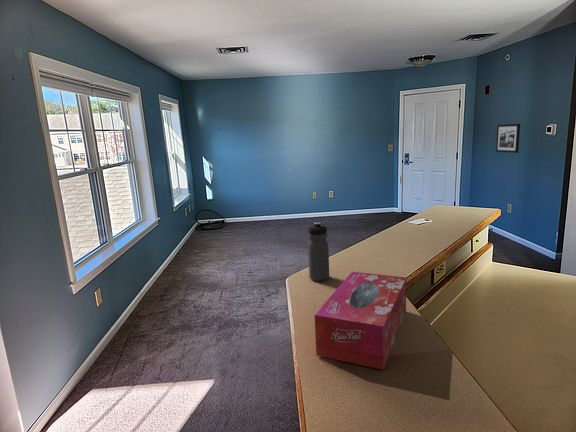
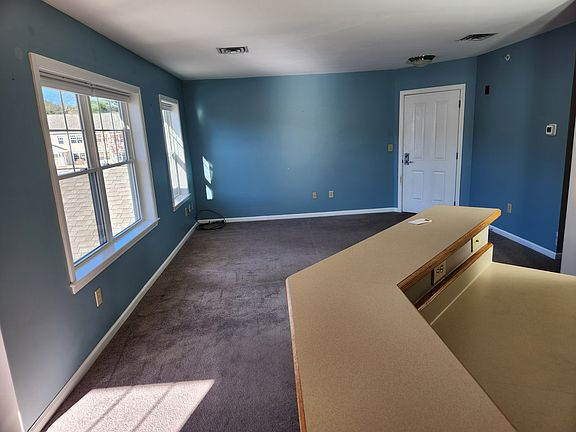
- tissue box [314,271,407,371]
- picture frame [495,123,521,154]
- water bottle [307,221,330,282]
